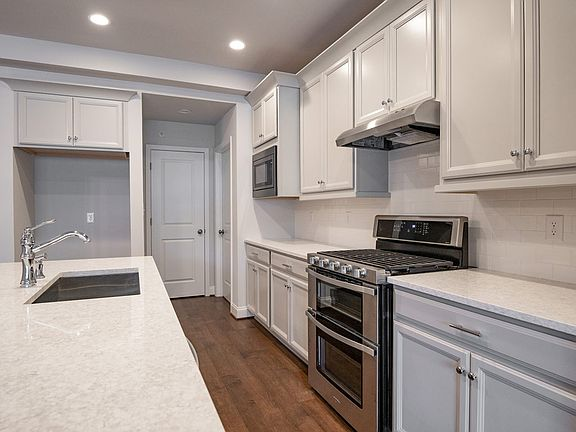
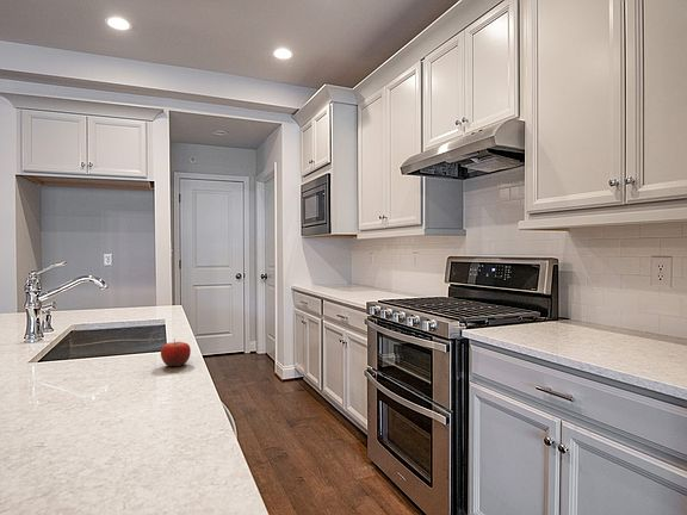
+ fruit [160,337,192,367]
